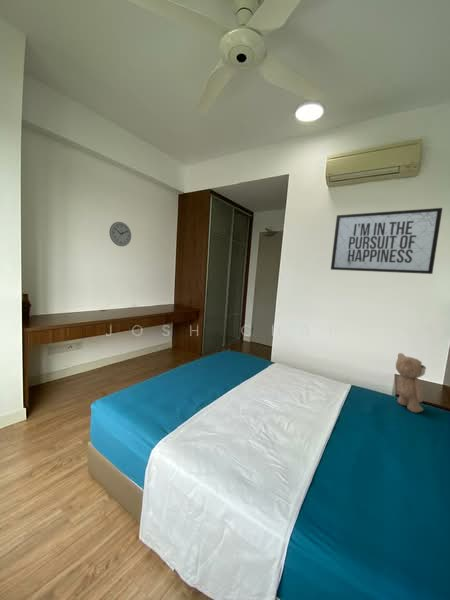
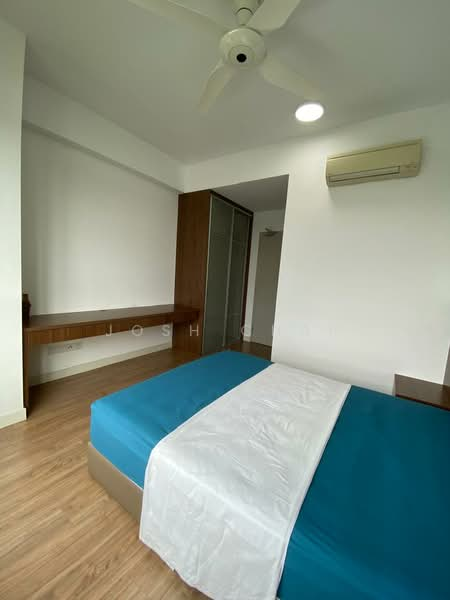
- teddy bear [395,352,427,413]
- mirror [330,207,443,275]
- wall clock [109,221,132,247]
